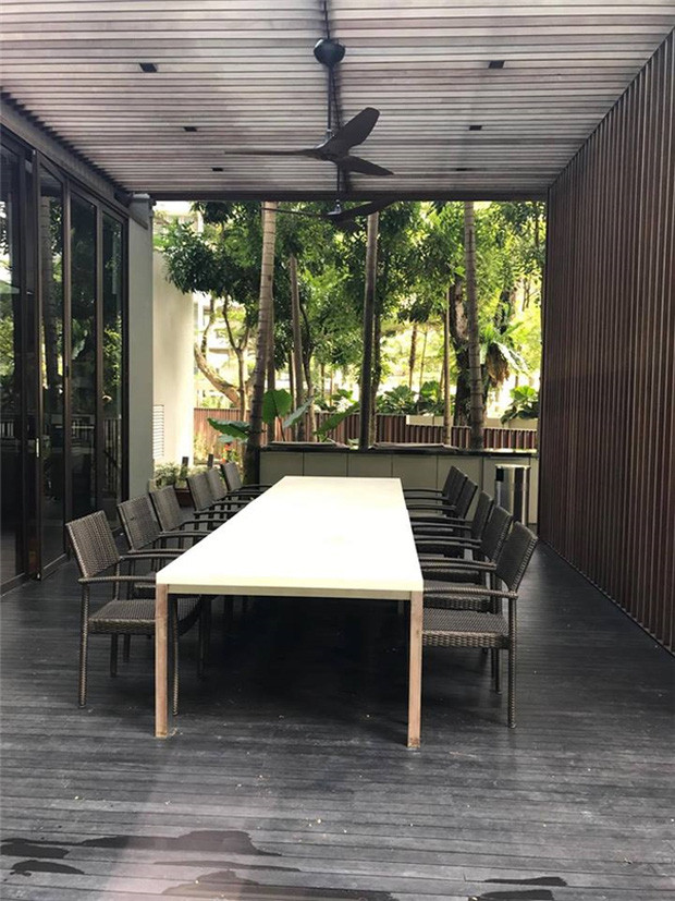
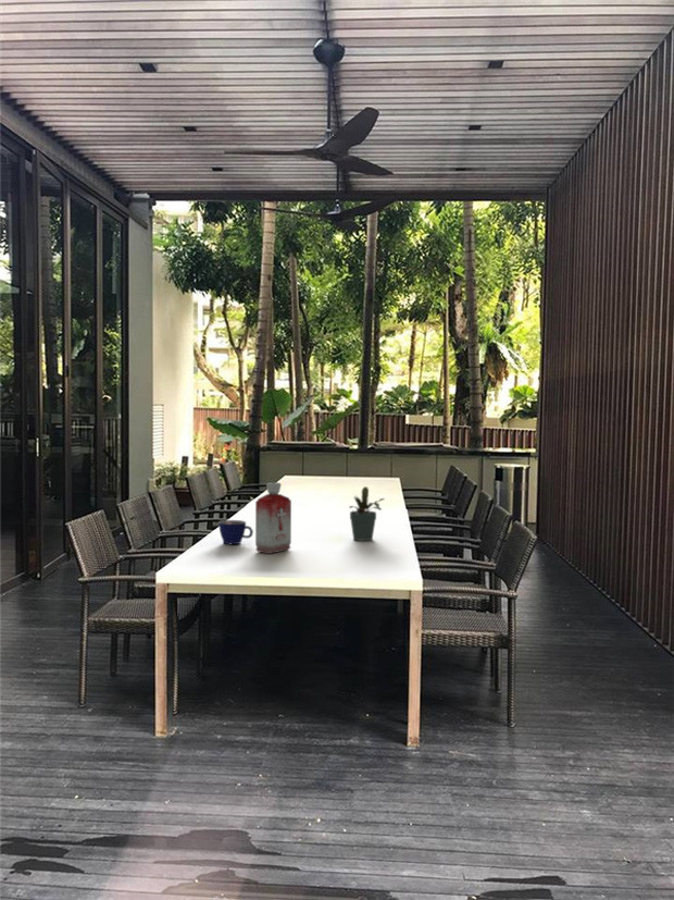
+ cup [217,519,254,545]
+ bottle [254,481,292,555]
+ potted plant [348,485,386,542]
